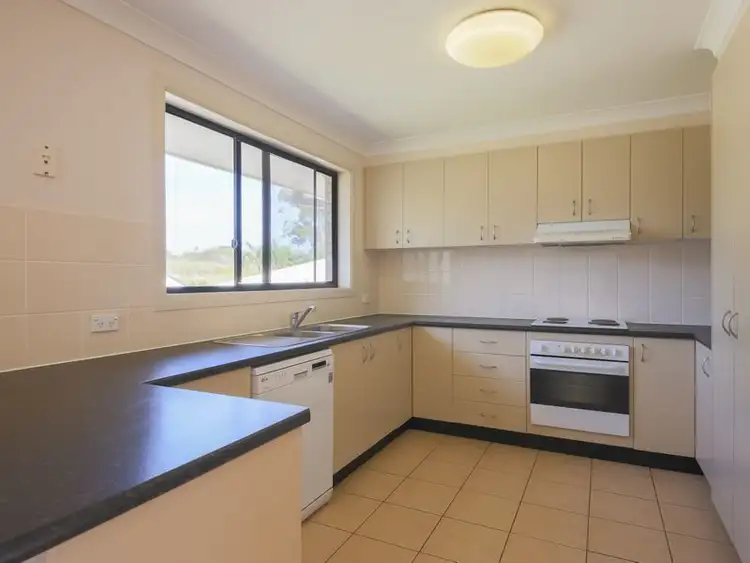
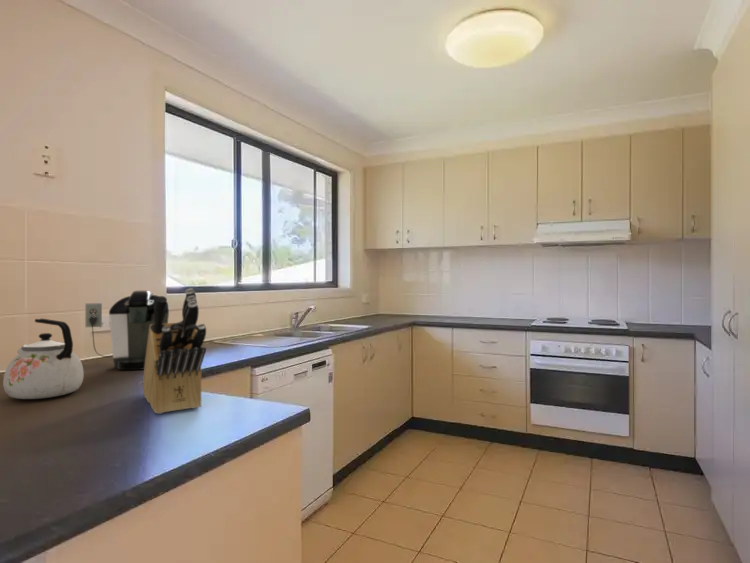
+ coffee maker [84,289,170,371]
+ knife block [141,287,207,415]
+ kettle [2,318,85,400]
